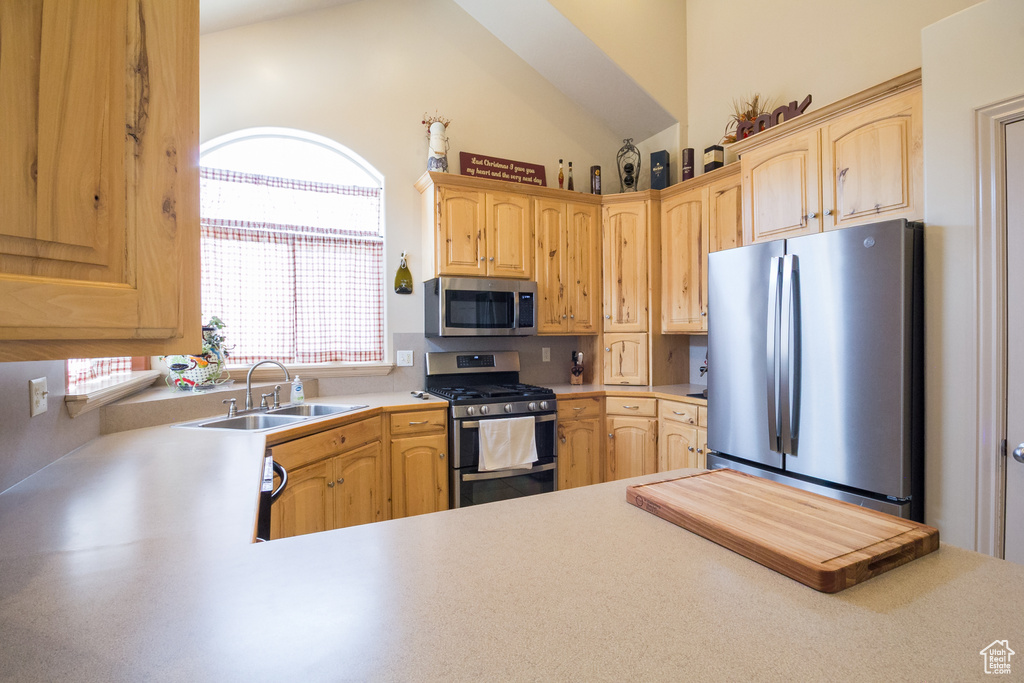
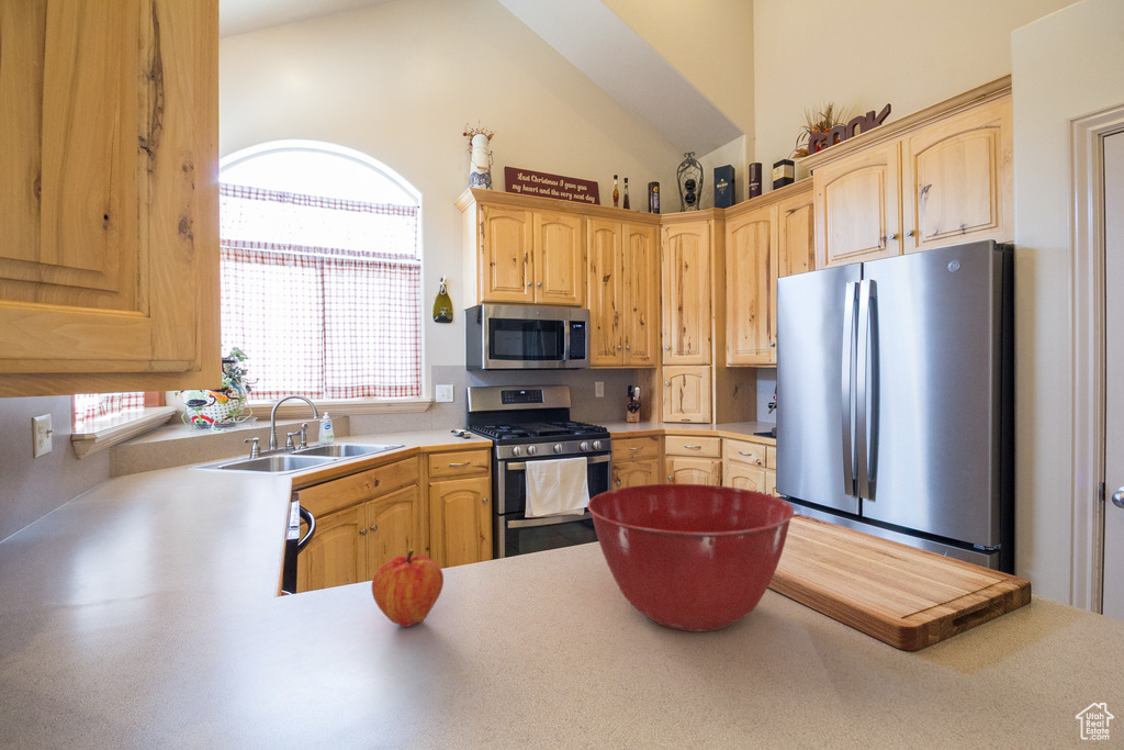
+ mixing bowl [586,483,795,633]
+ fruit [371,548,445,628]
